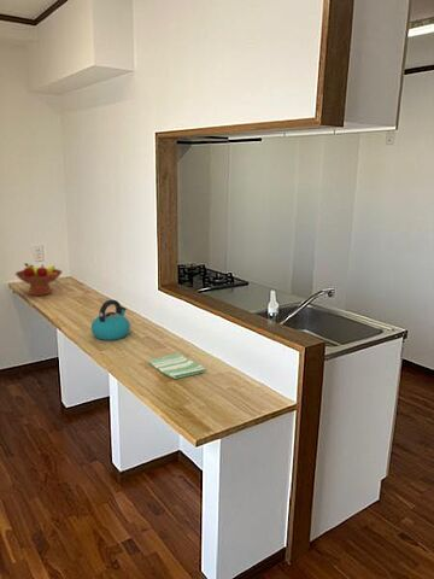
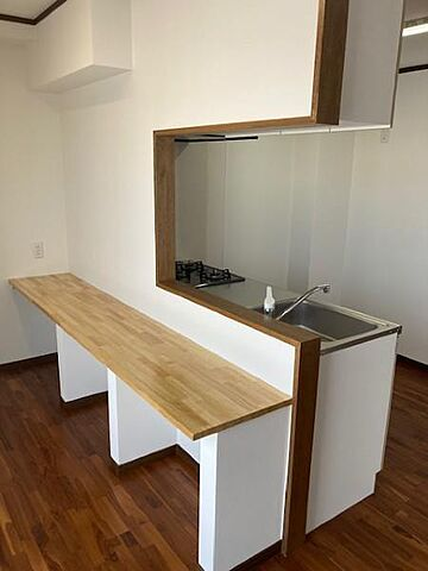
- fruit bowl [14,262,64,297]
- kettle [90,299,131,341]
- dish towel [147,352,206,380]
